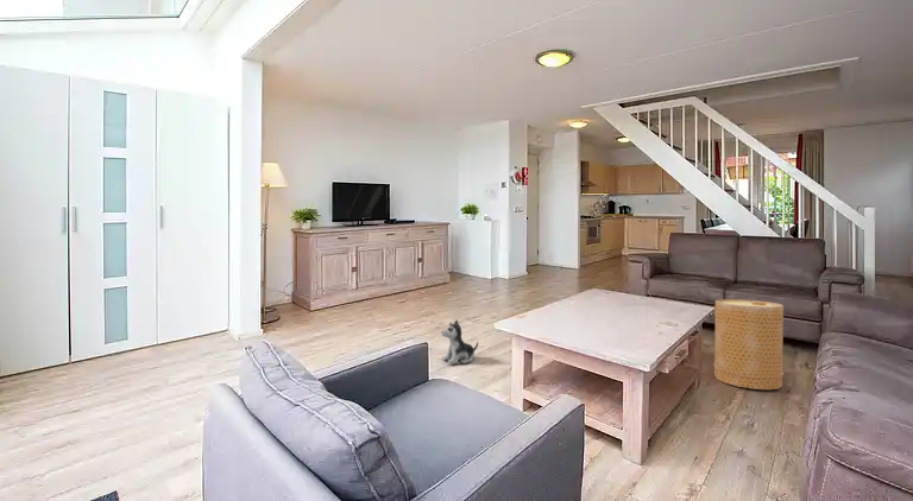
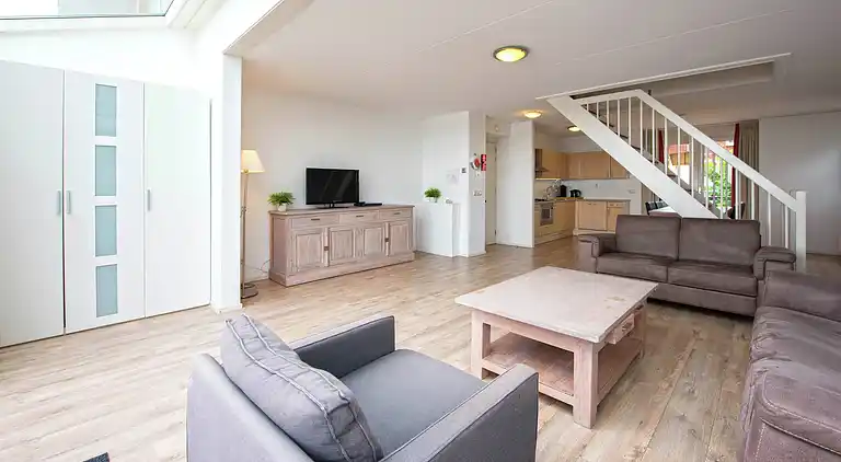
- plush toy [441,319,479,364]
- basket [712,298,786,391]
